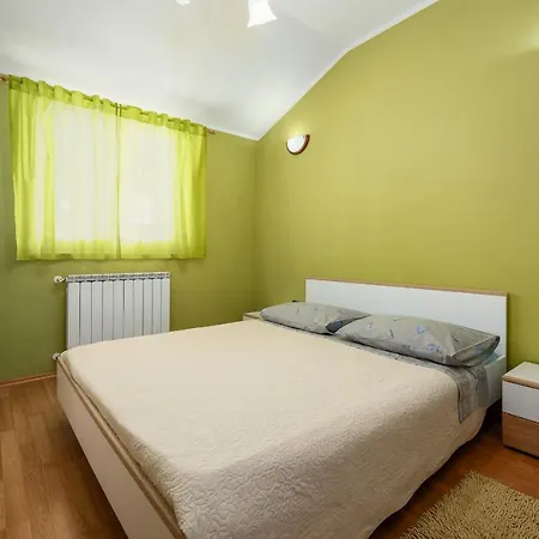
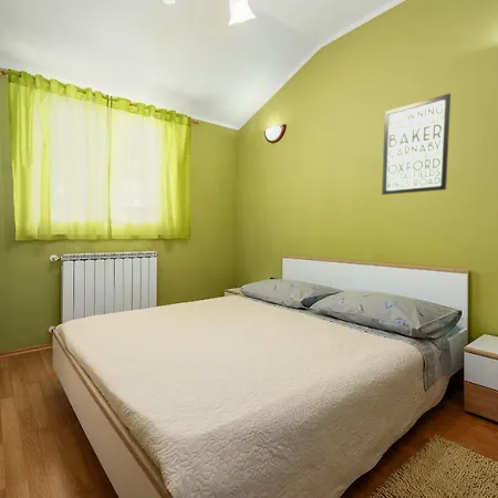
+ wall art [381,92,452,196]
